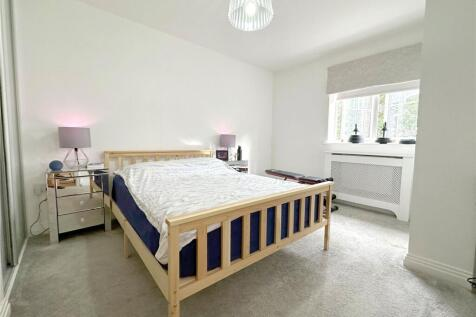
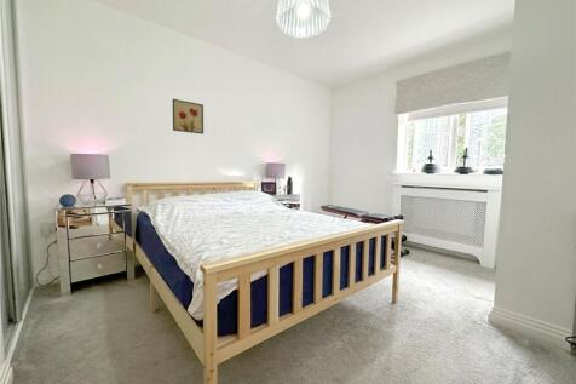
+ wall art [172,98,205,136]
